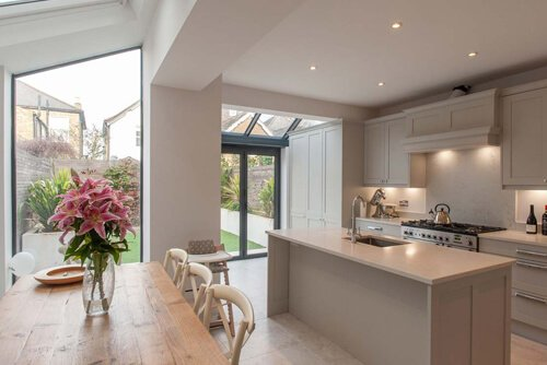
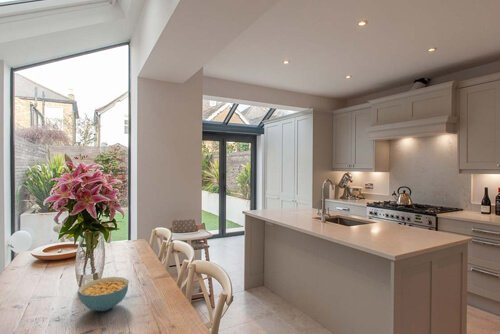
+ cereal bowl [77,276,130,312]
